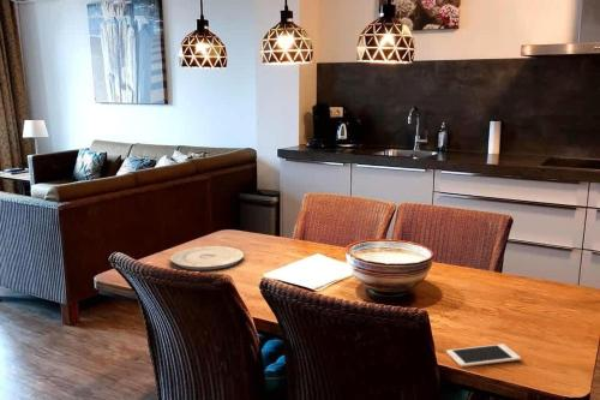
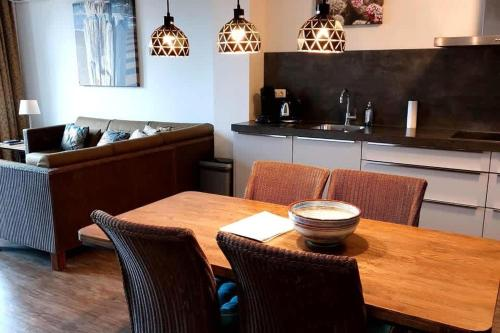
- plate [169,245,246,270]
- cell phone [445,342,522,368]
